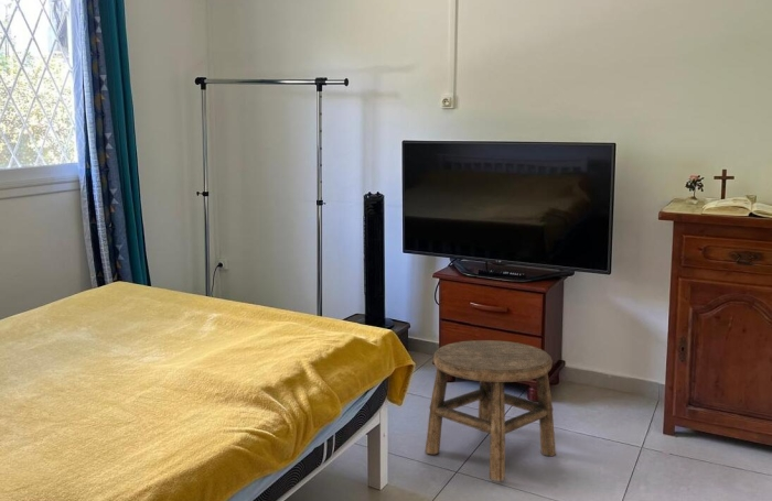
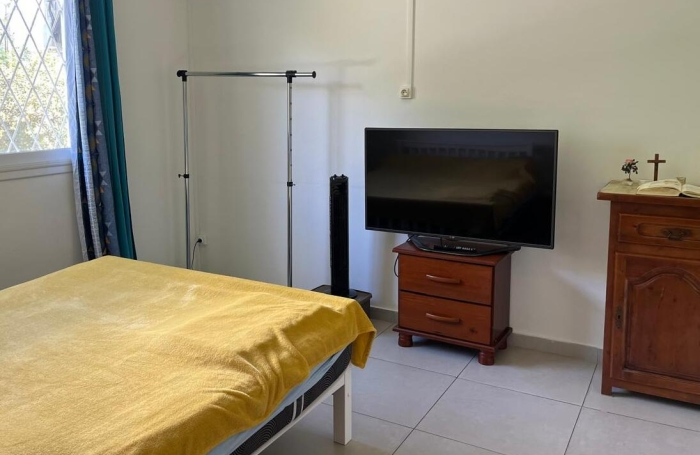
- stool [425,339,557,482]
